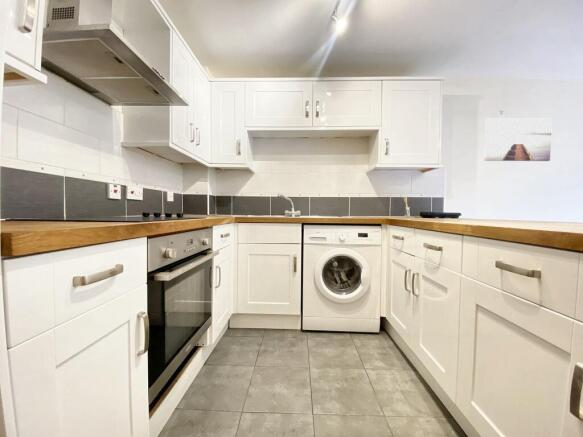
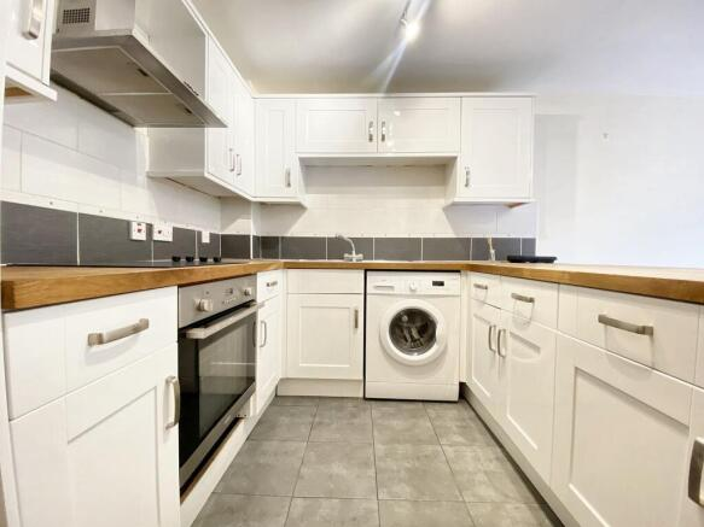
- wall art [483,118,553,162]
